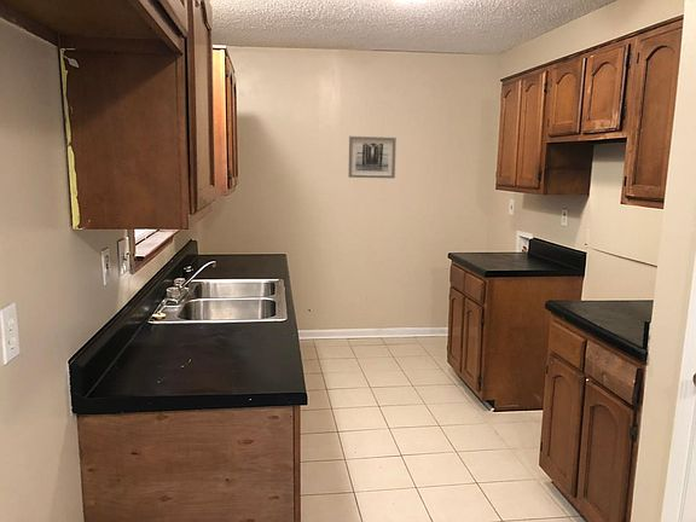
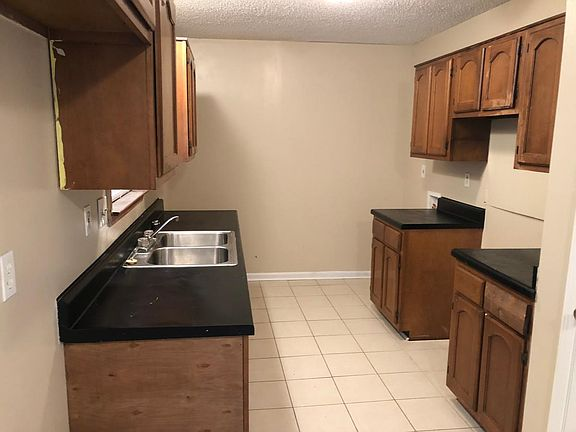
- wall art [347,134,398,179]
